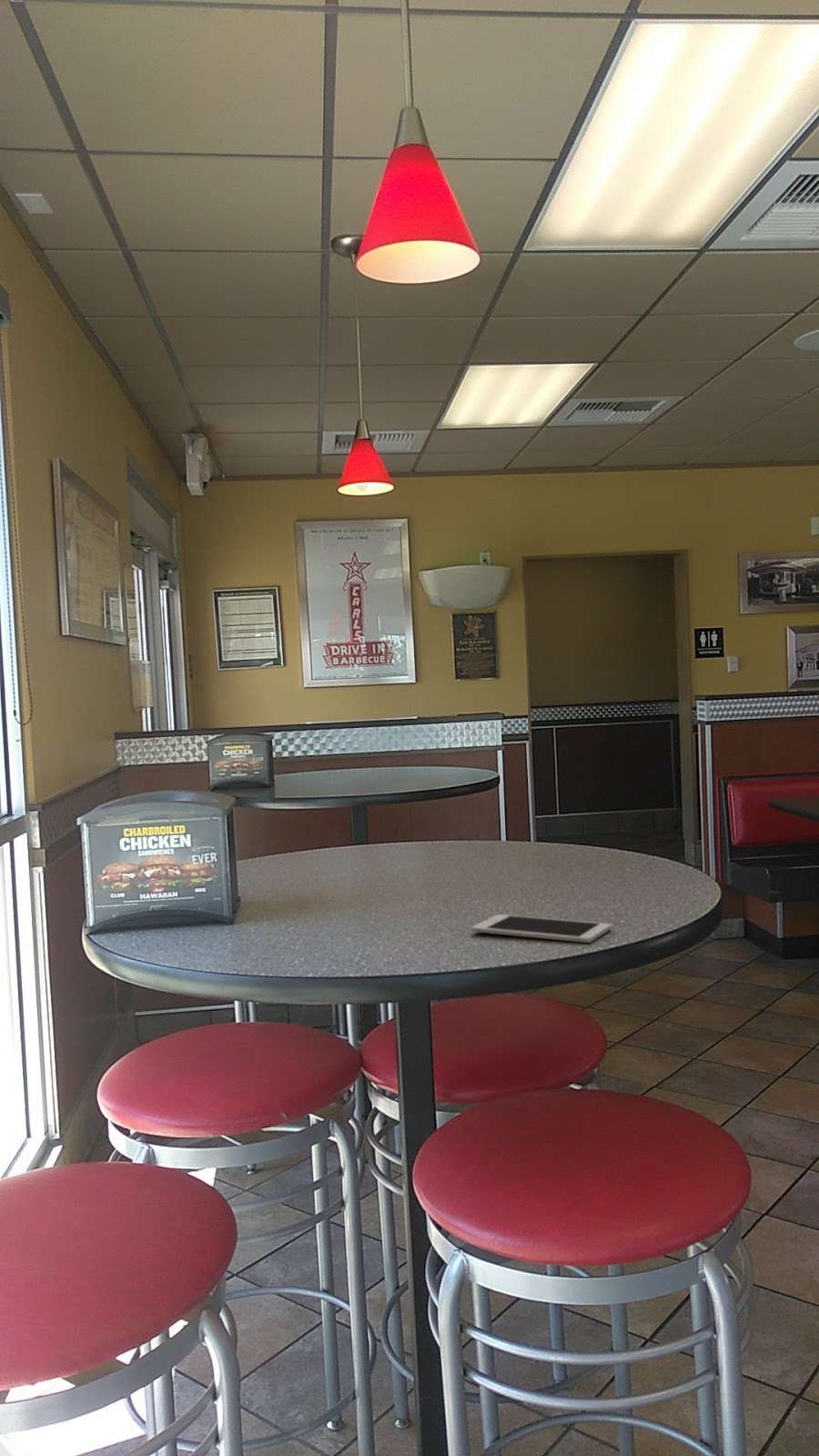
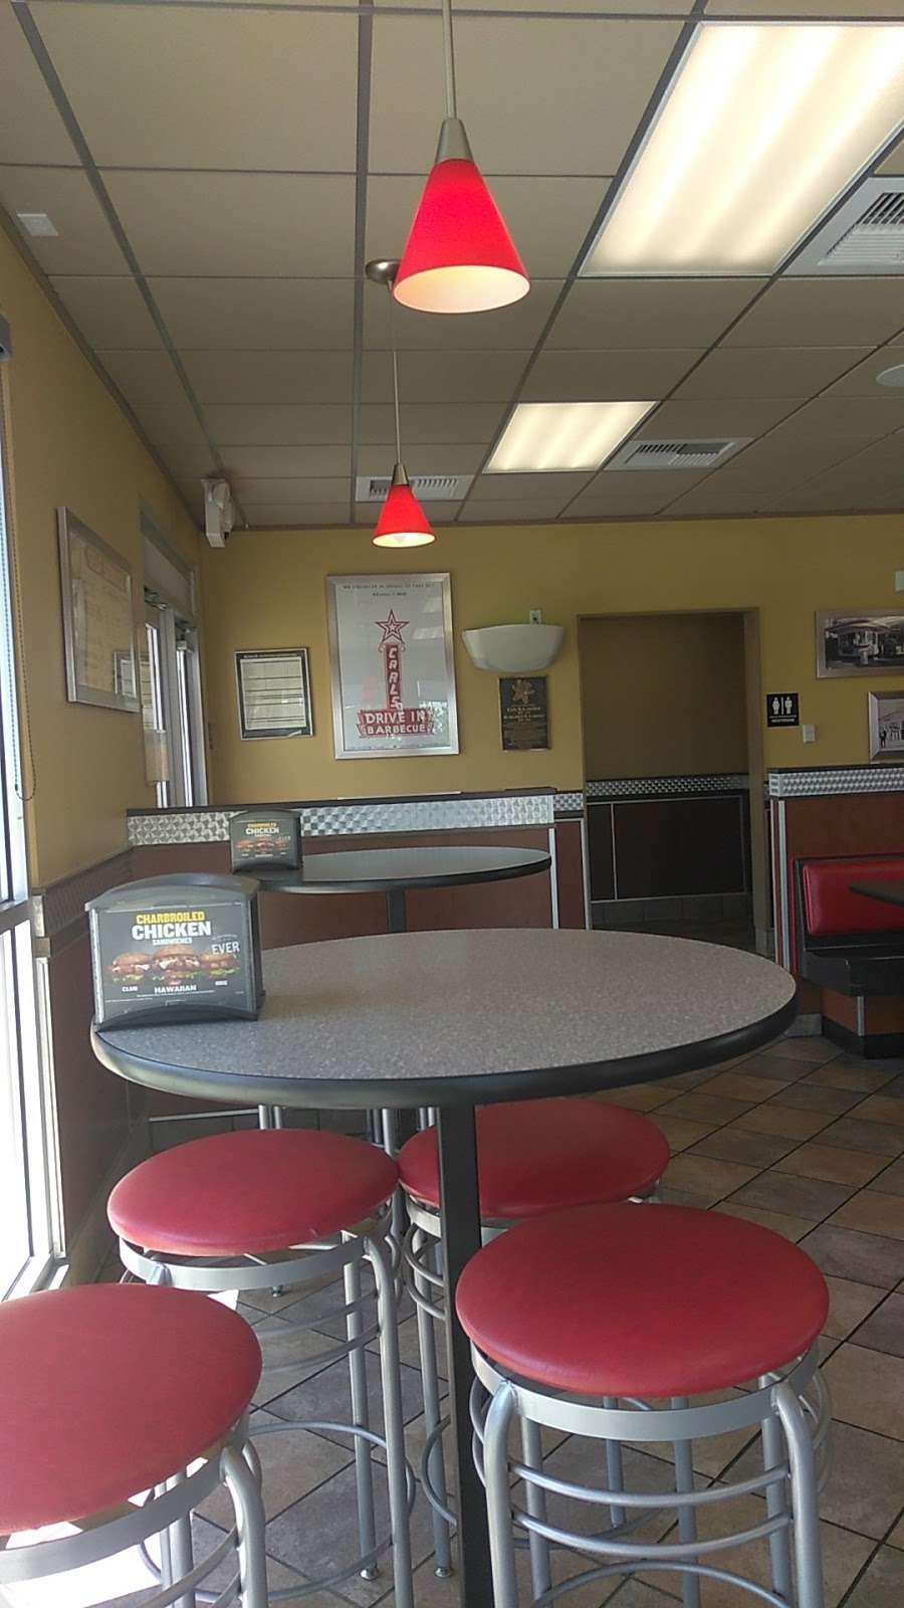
- cell phone [470,914,612,944]
